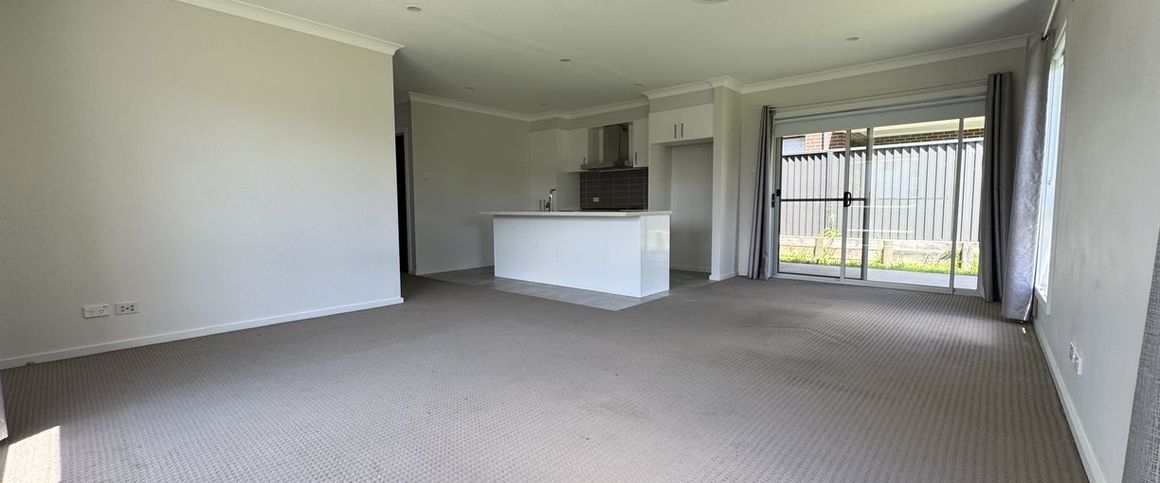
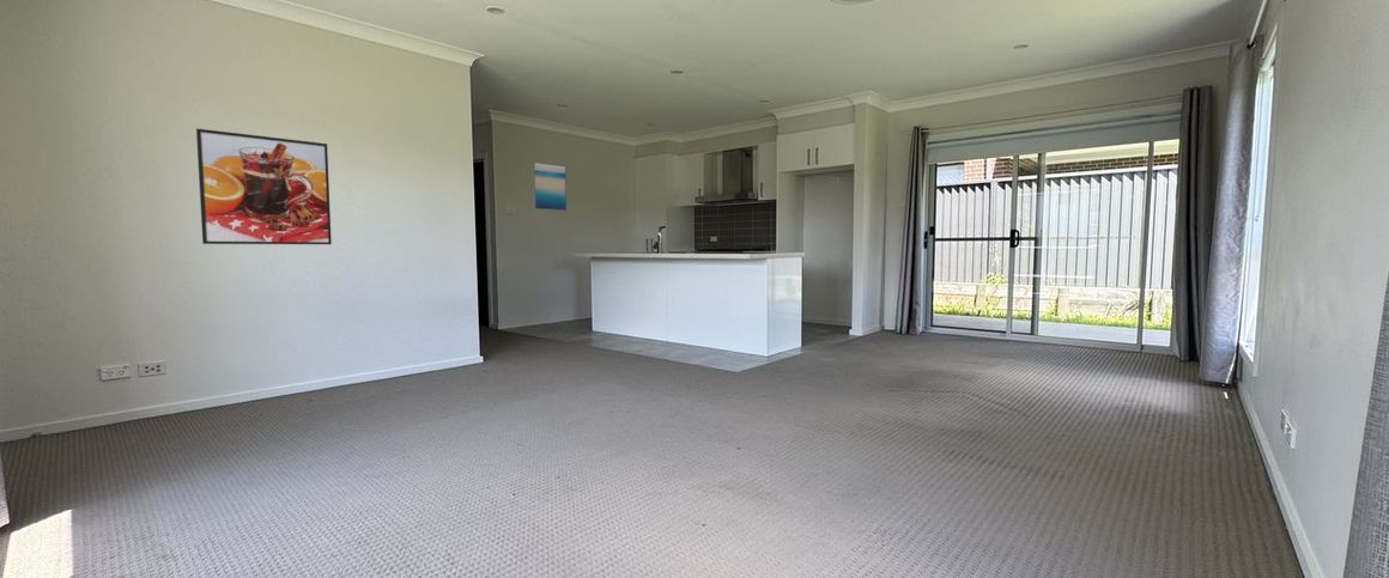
+ wall art [532,160,568,212]
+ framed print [195,128,333,245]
